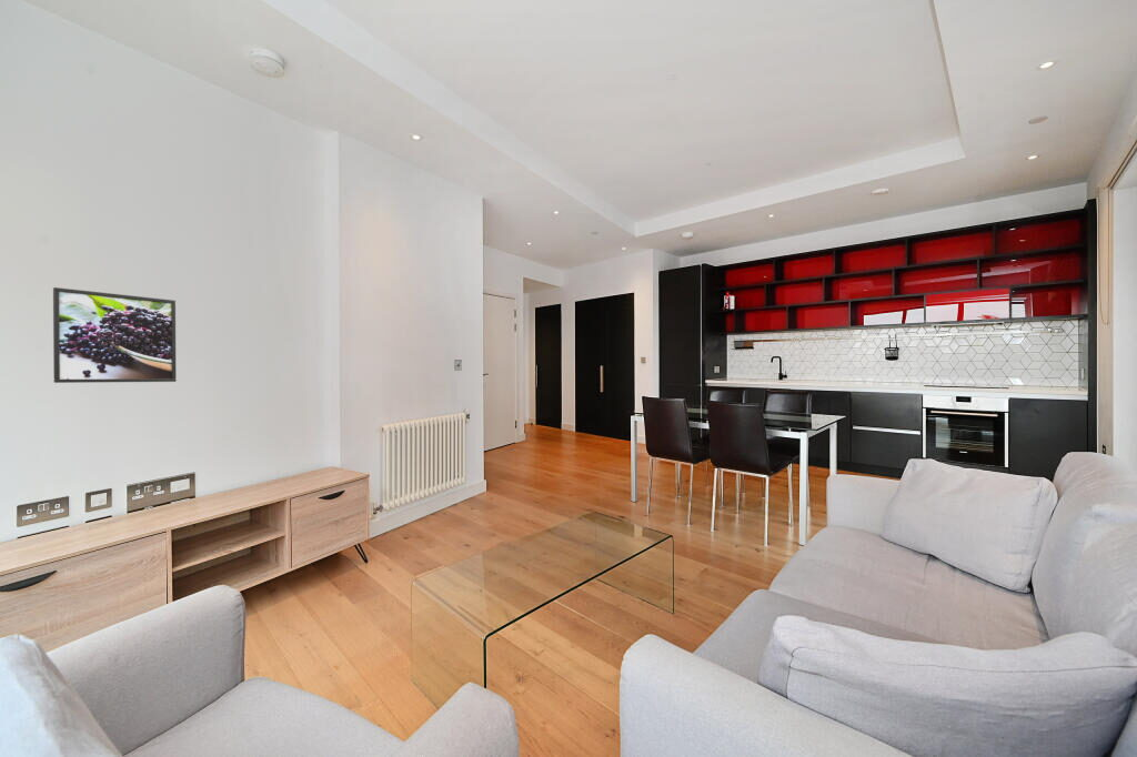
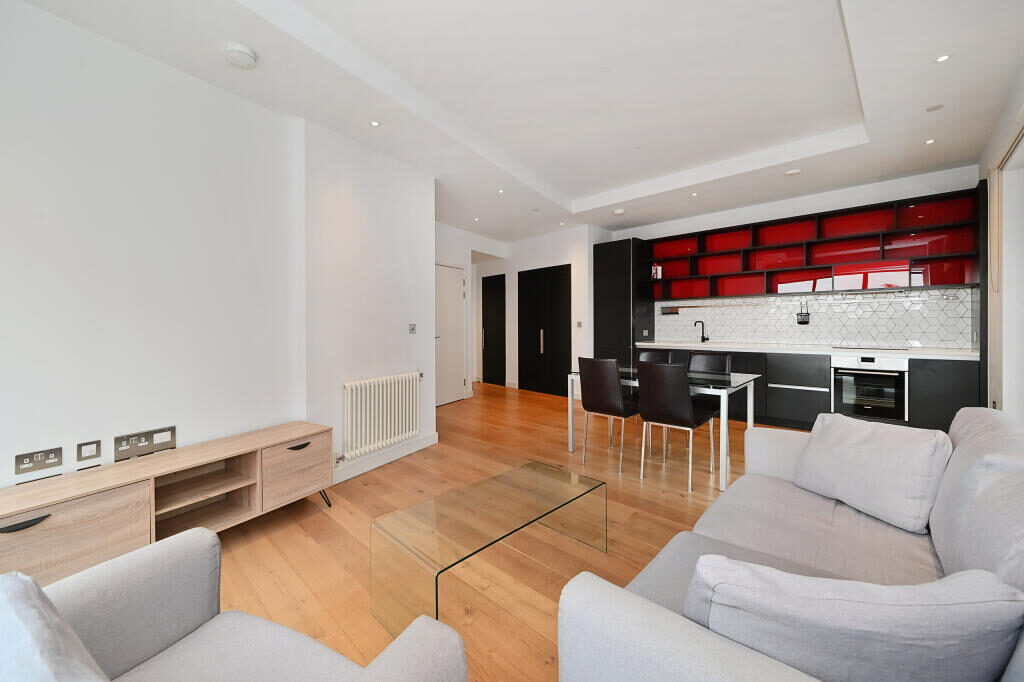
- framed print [52,286,178,384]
